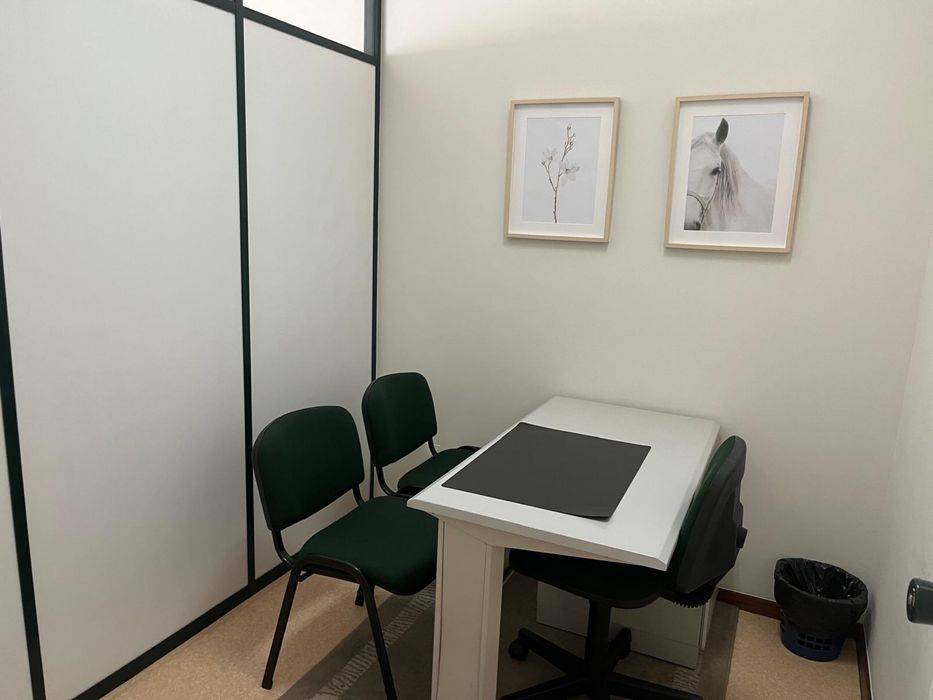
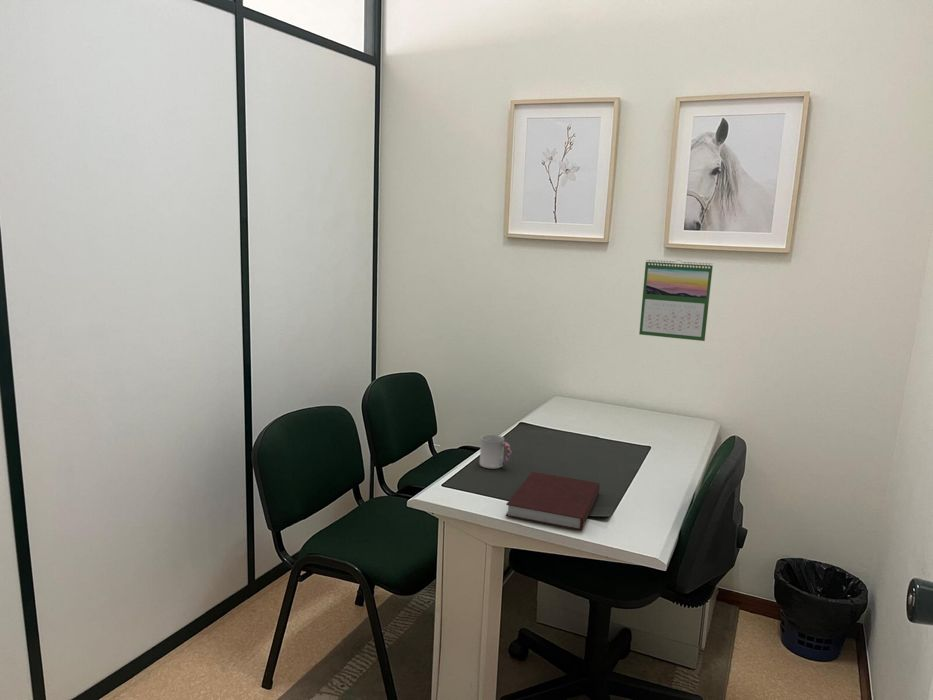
+ notebook [504,471,601,531]
+ cup [479,434,512,469]
+ calendar [638,259,714,342]
